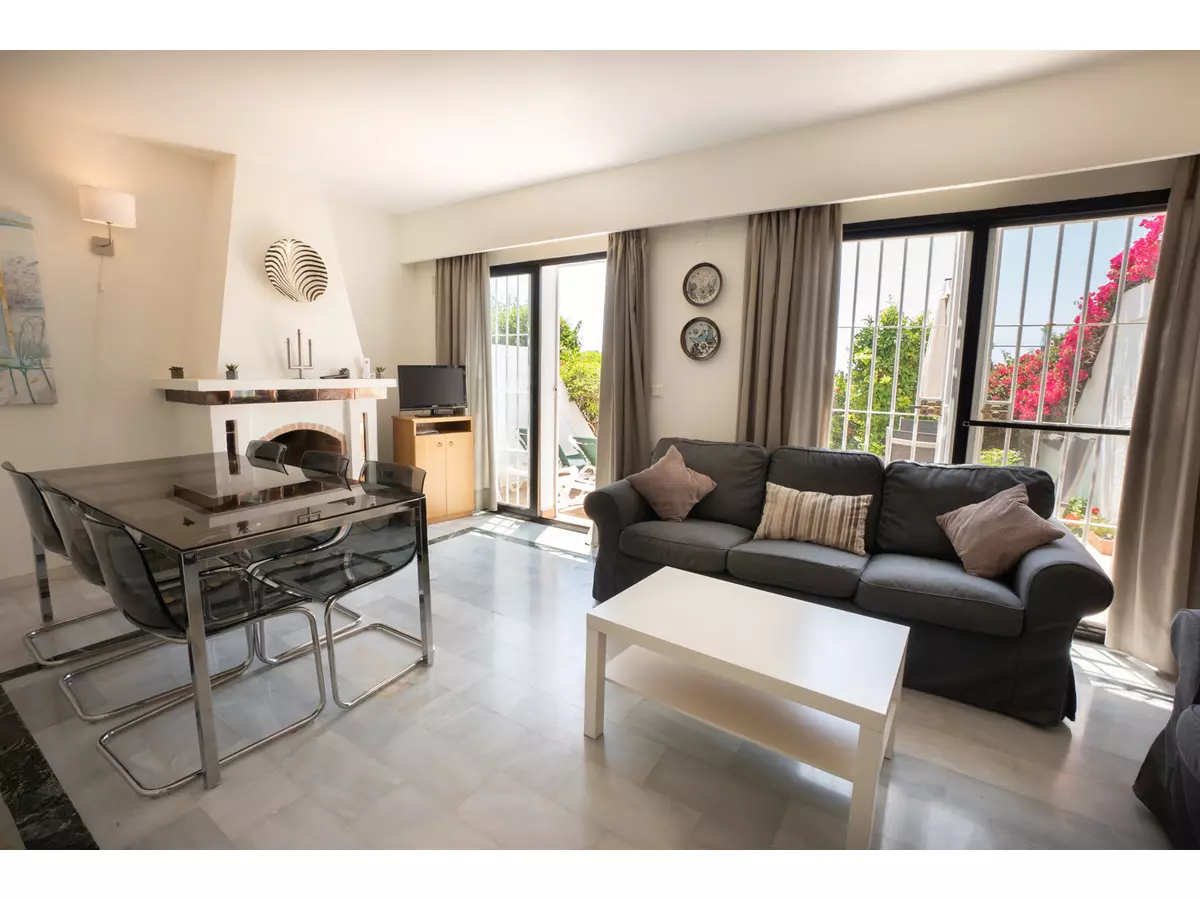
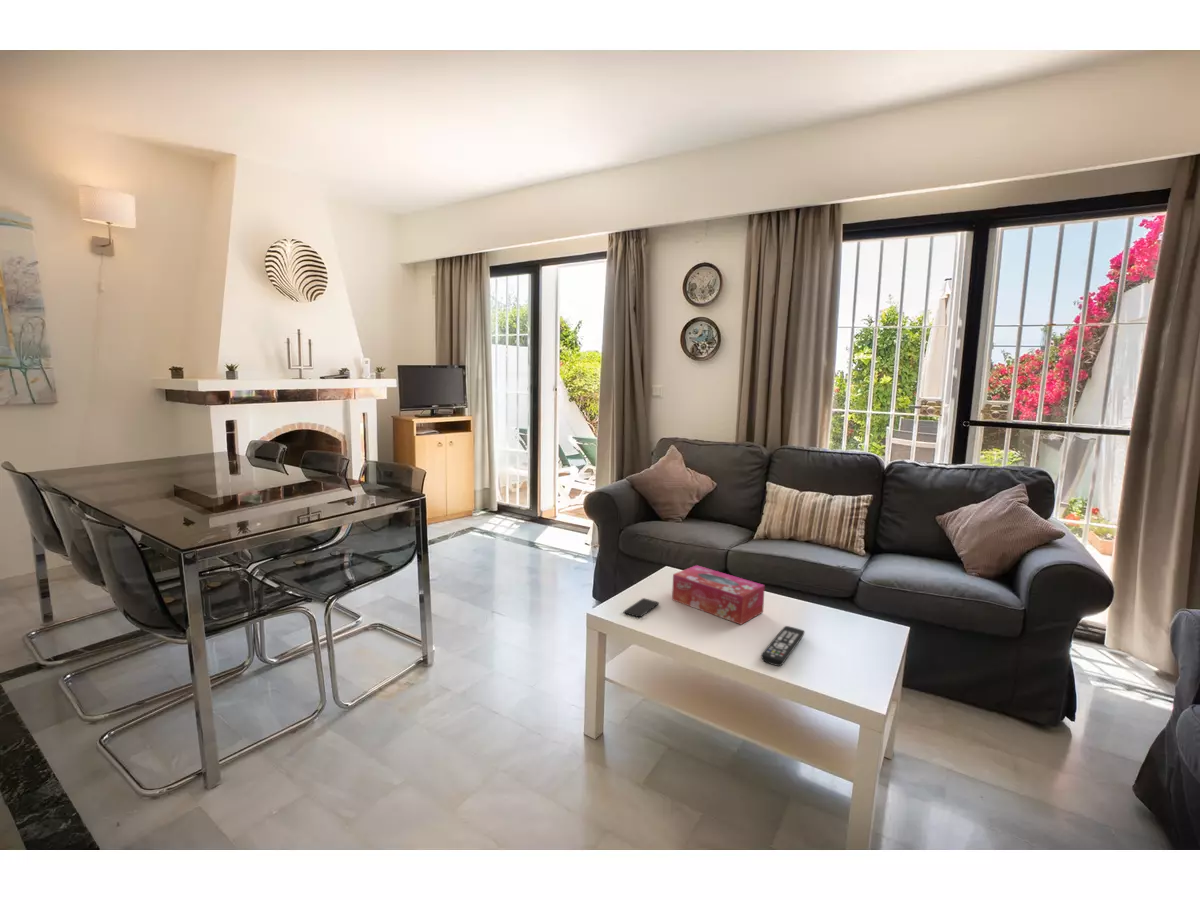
+ remote control [760,625,806,667]
+ tissue box [671,564,766,626]
+ smartphone [622,597,660,618]
